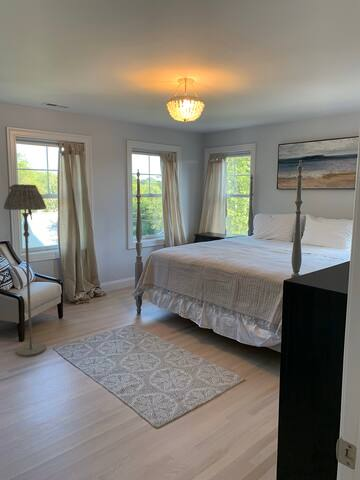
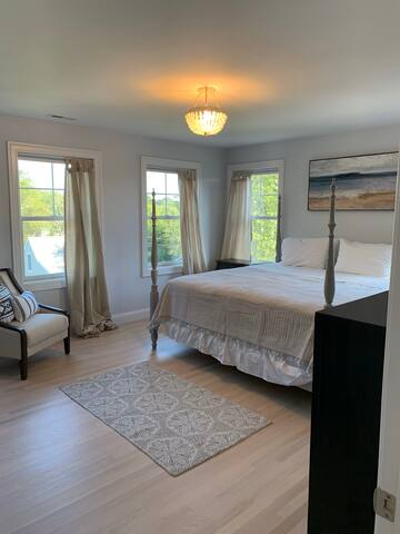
- floor lamp [3,183,47,357]
